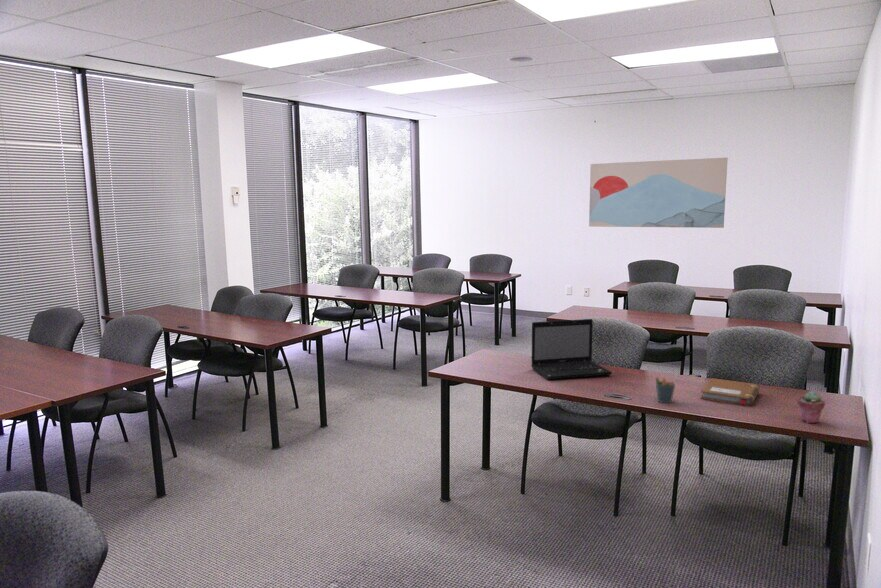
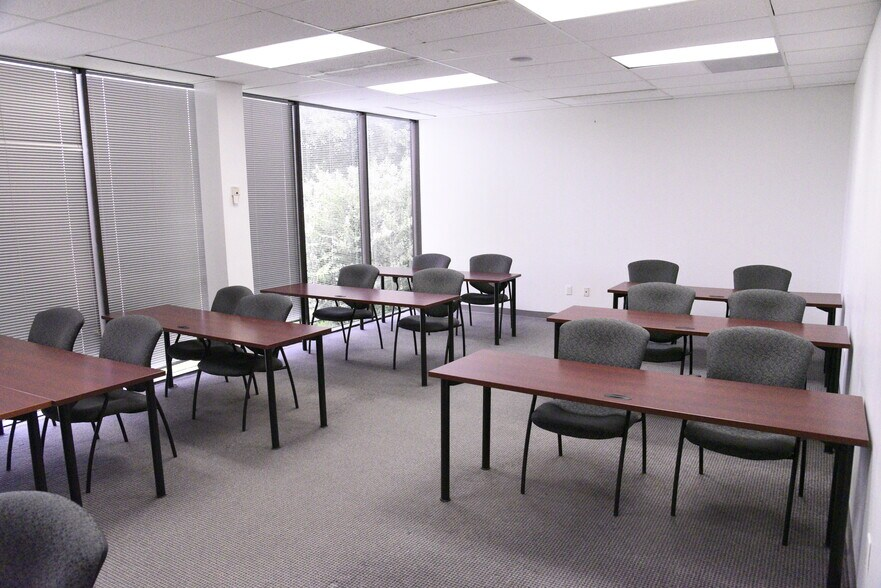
- wall art [588,157,729,229]
- potted succulent [796,390,826,424]
- laptop [530,318,613,381]
- notebook [700,377,761,407]
- pen holder [654,374,677,404]
